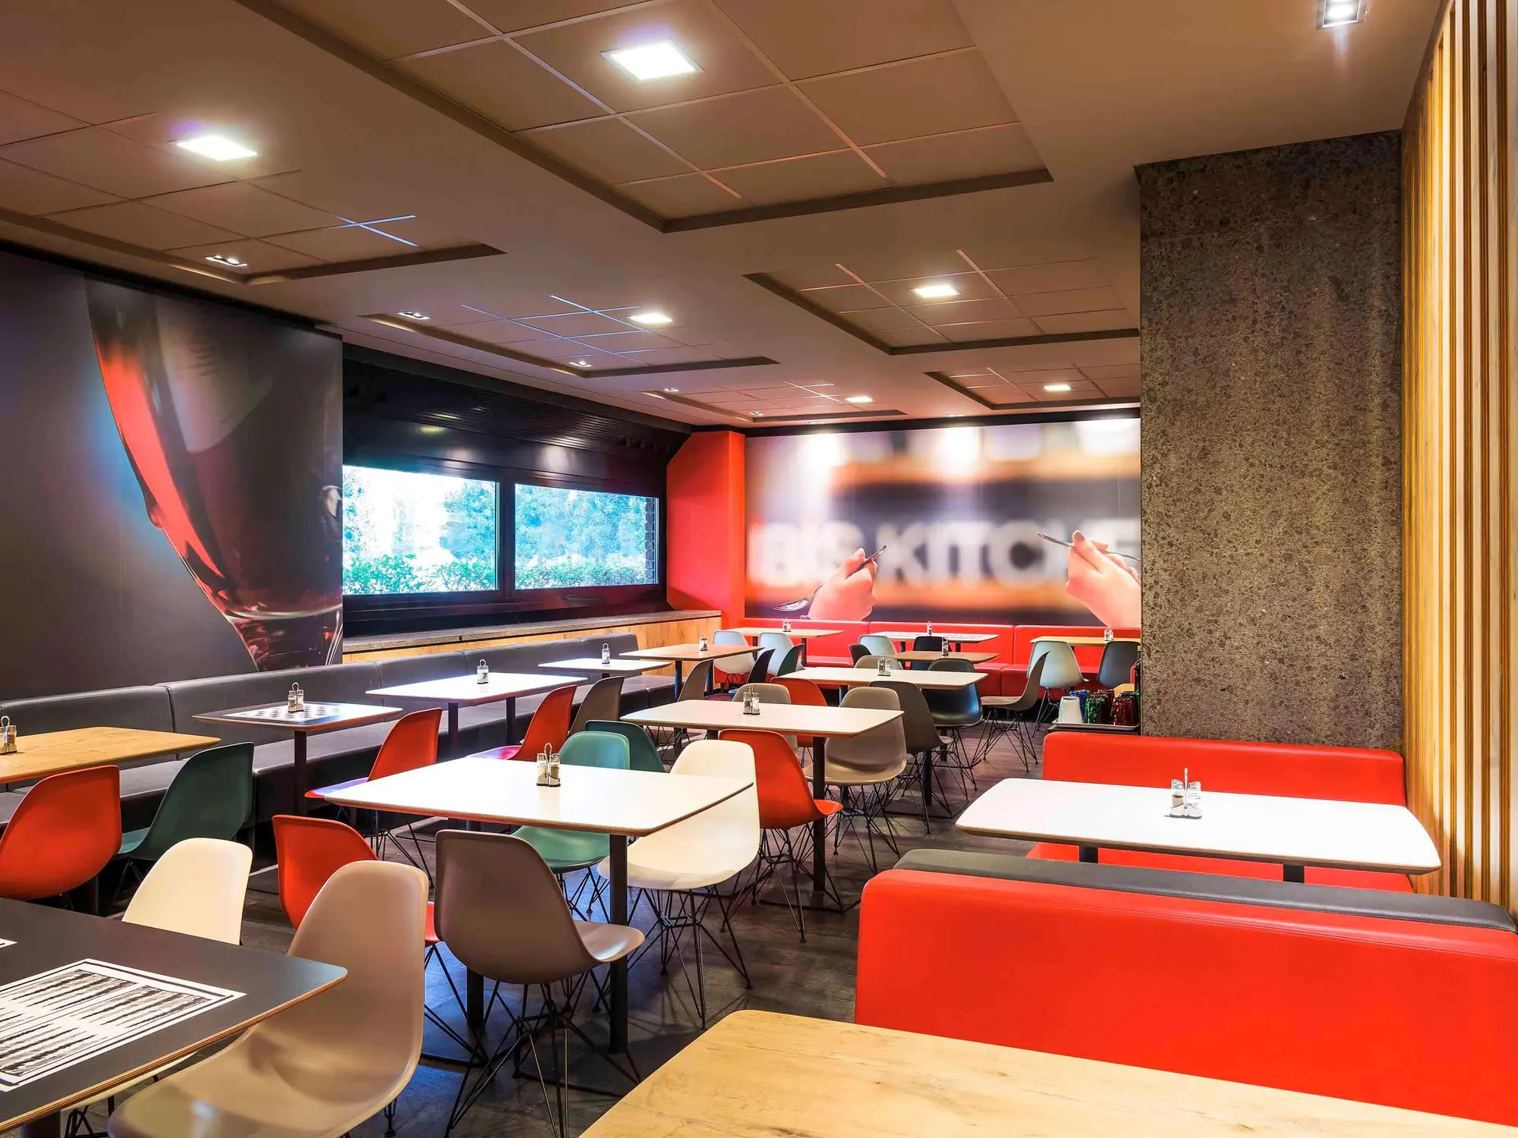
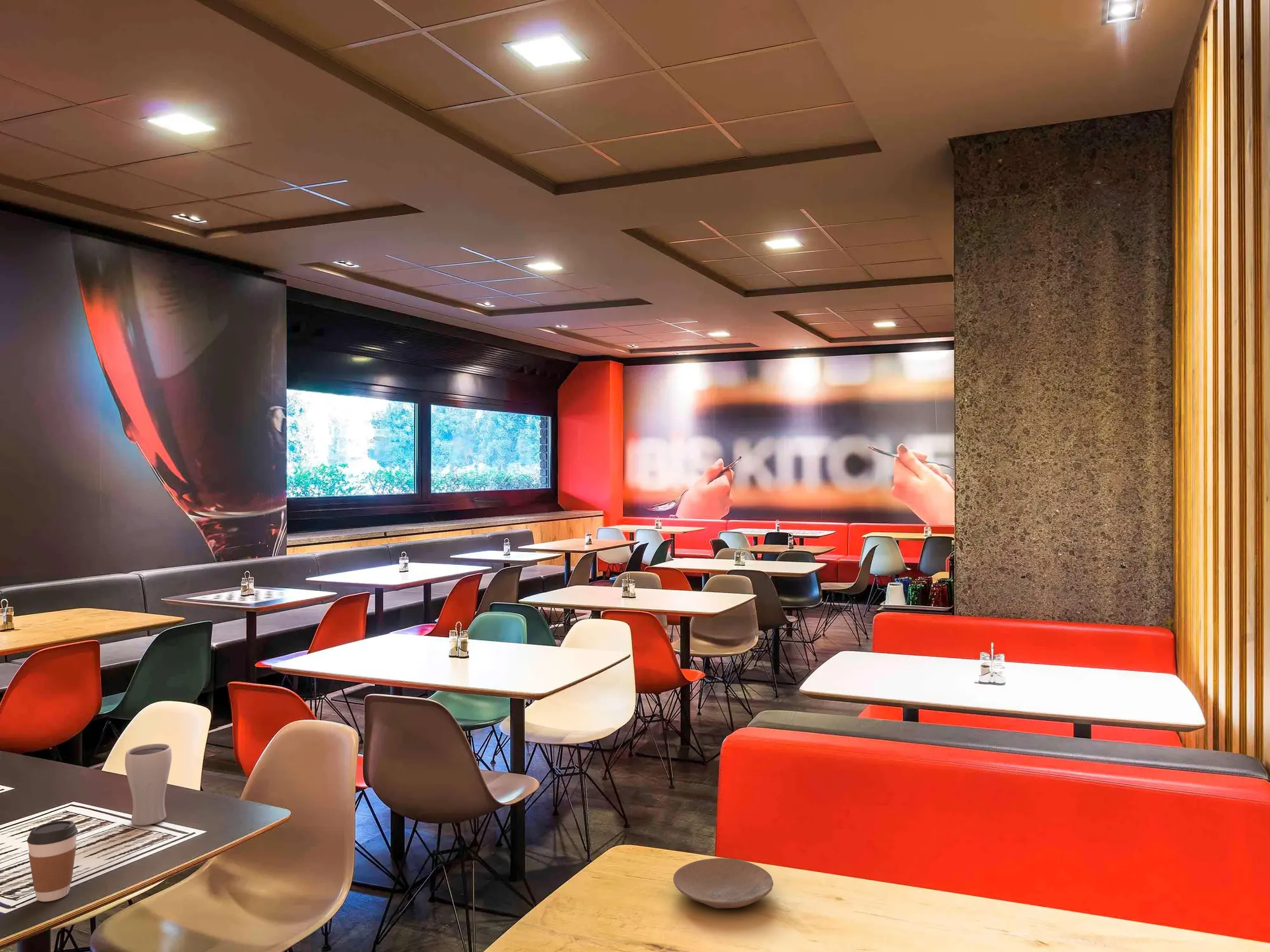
+ coffee cup [26,820,79,902]
+ drinking glass [124,743,172,826]
+ plate [672,857,774,909]
